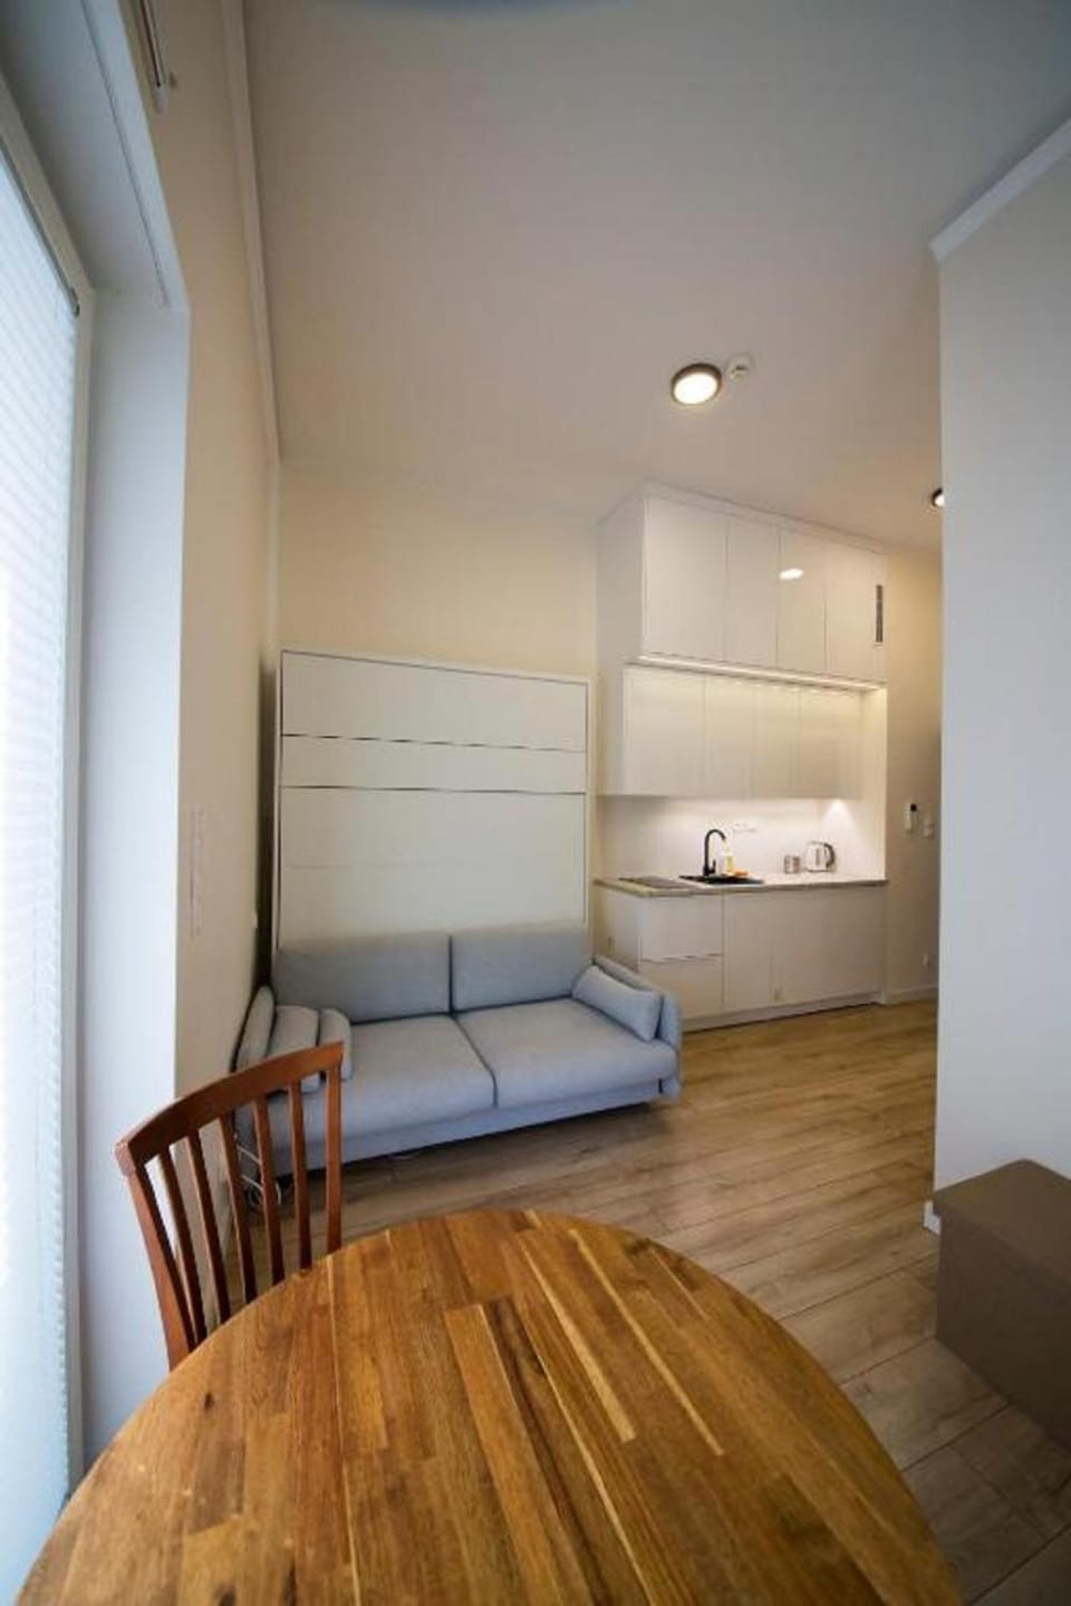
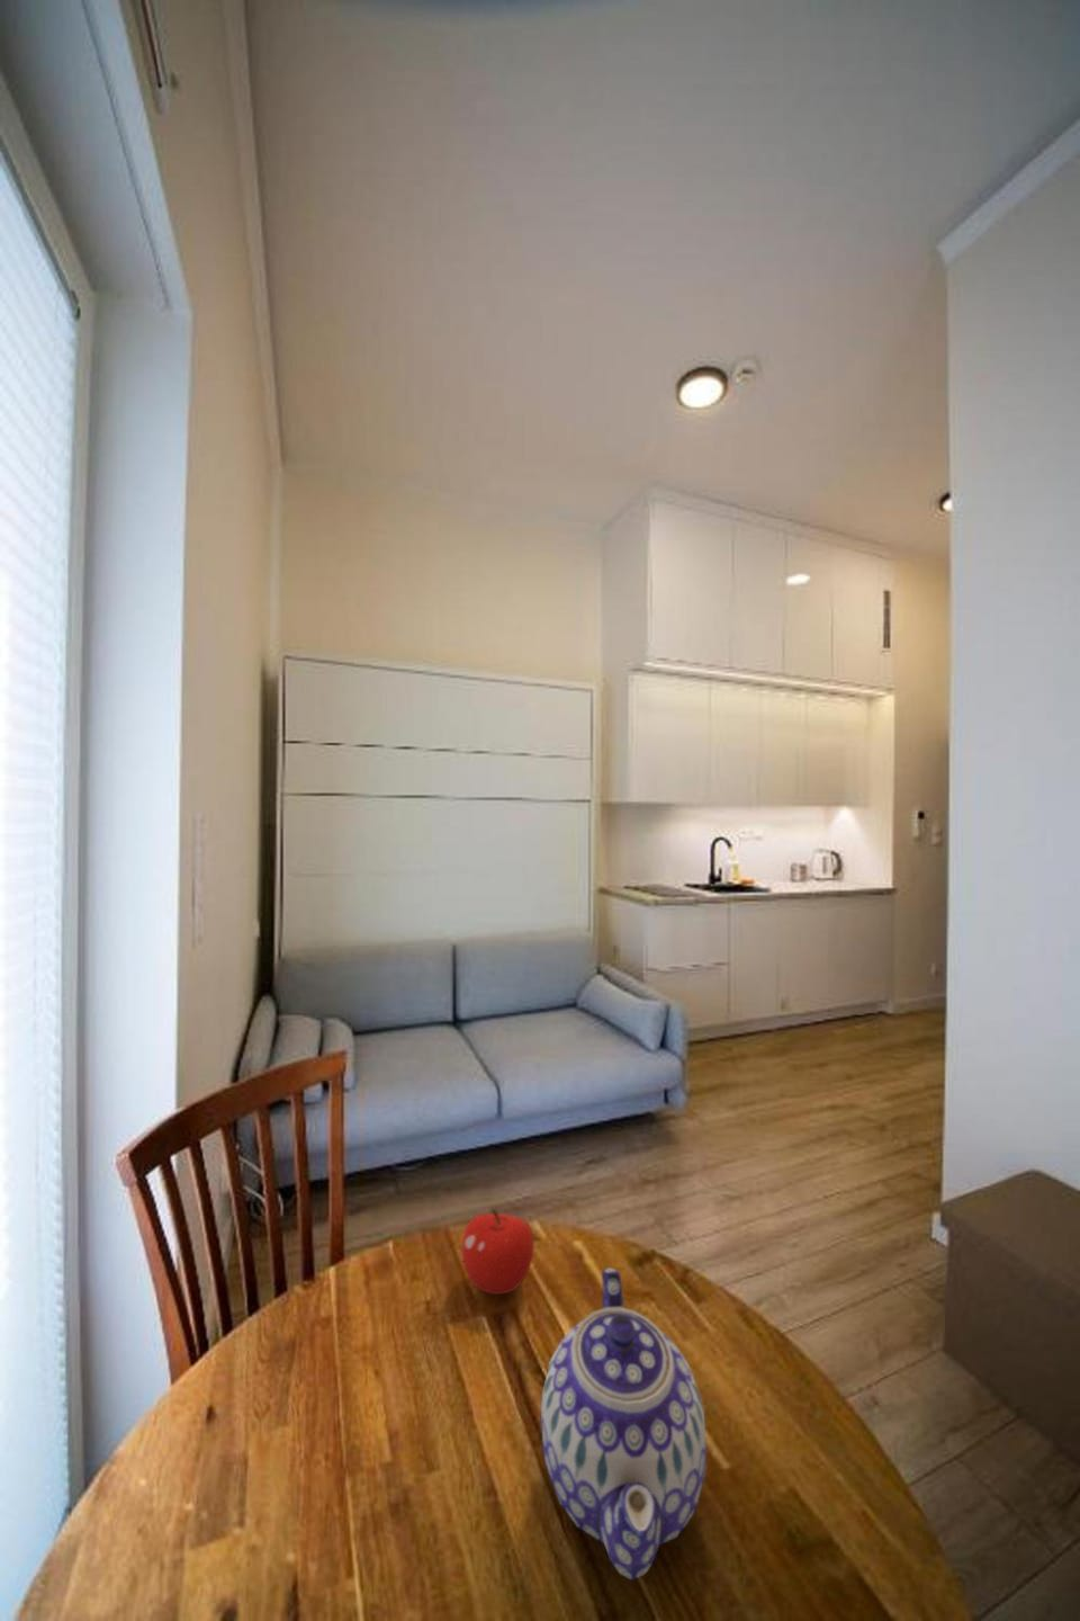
+ fruit [462,1209,535,1295]
+ teapot [540,1266,708,1581]
